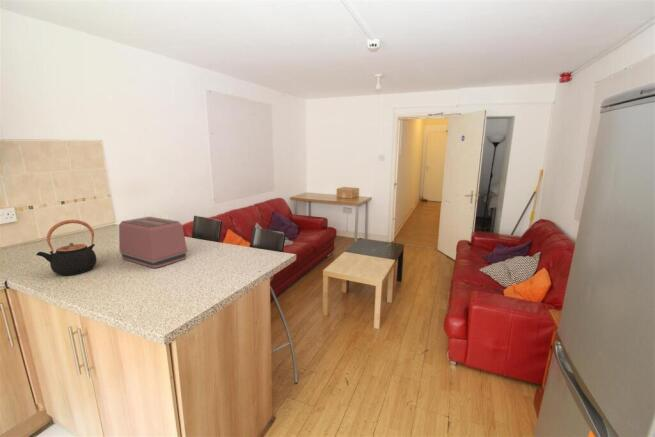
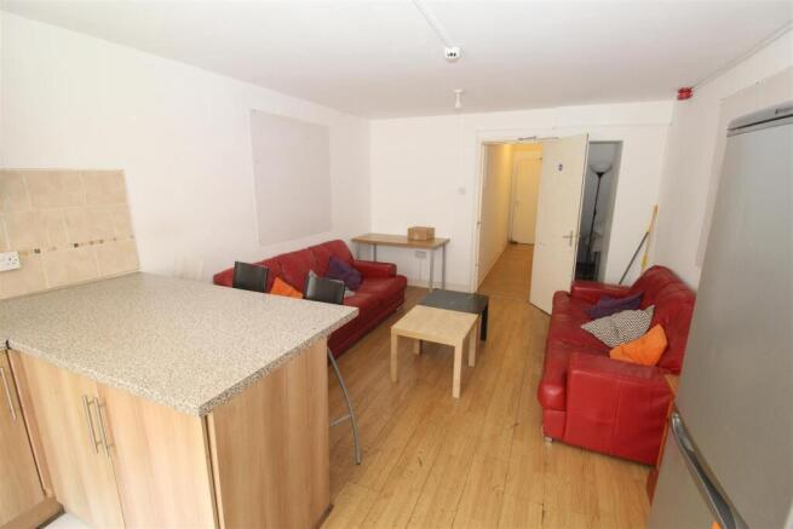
- teapot [35,219,98,276]
- toaster [118,216,188,269]
